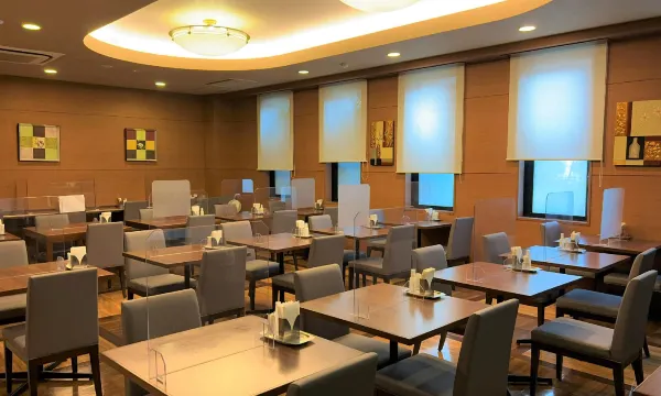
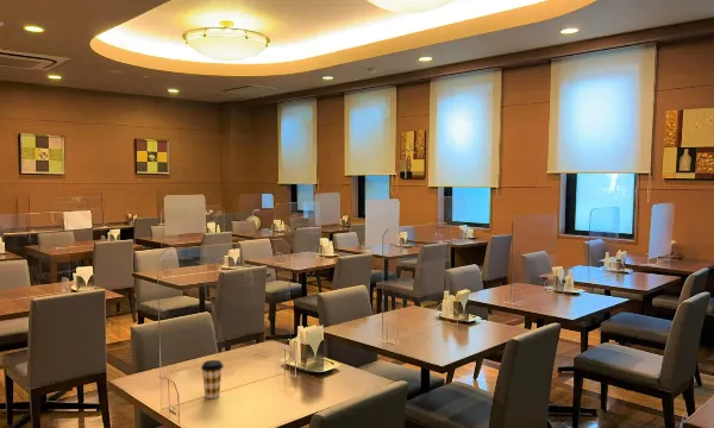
+ coffee cup [200,359,225,399]
